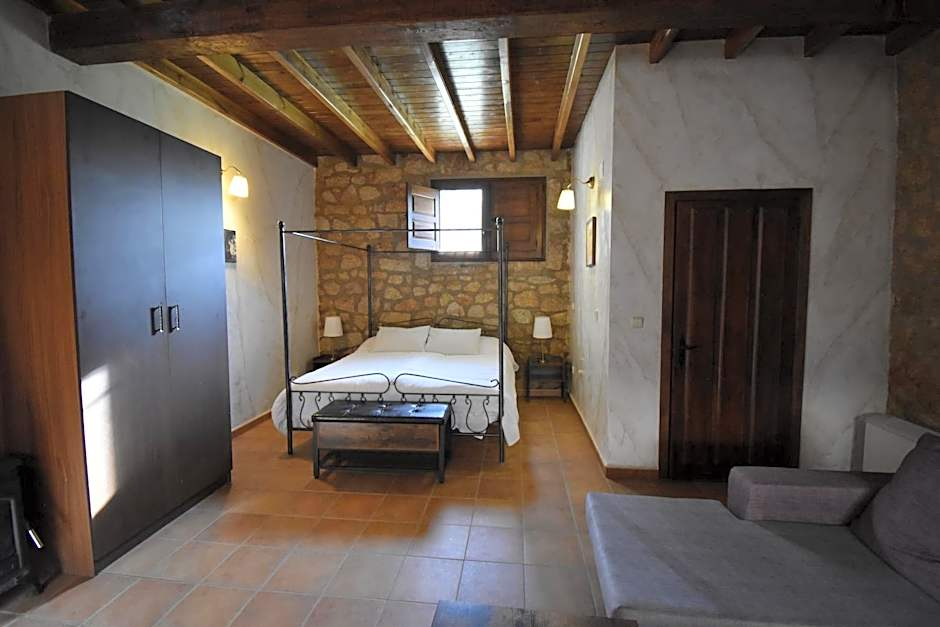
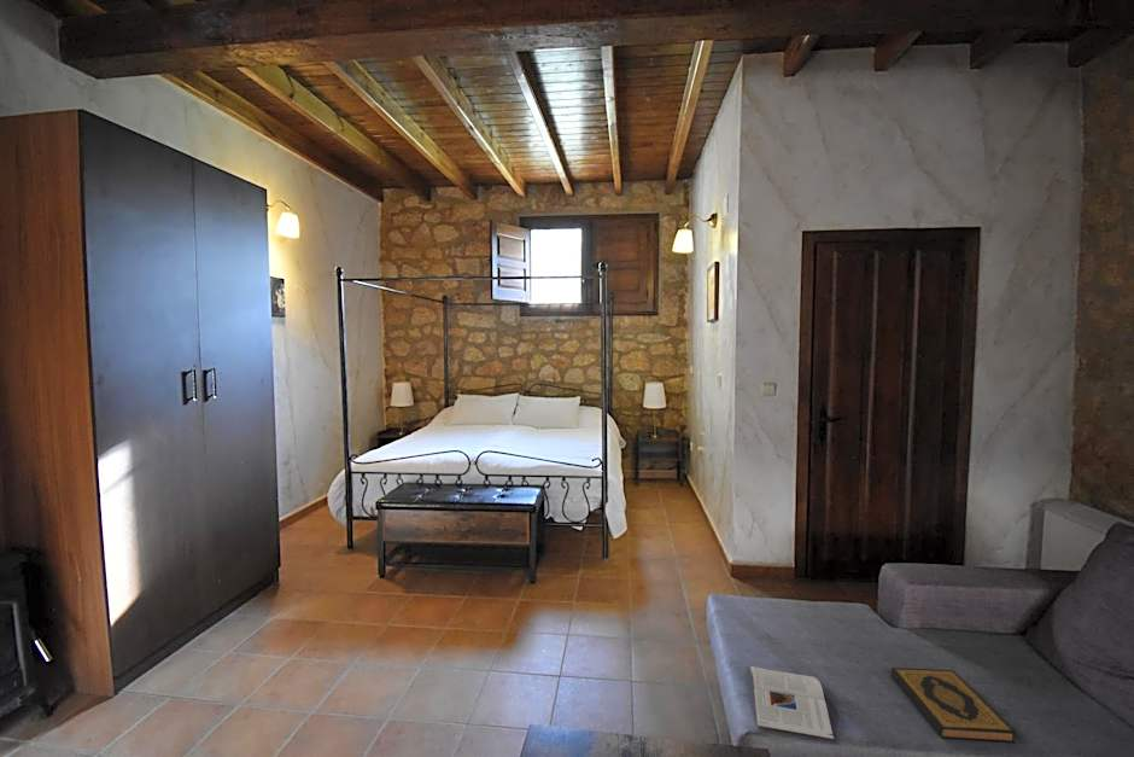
+ magazine [749,665,835,741]
+ hardback book [890,666,1017,745]
